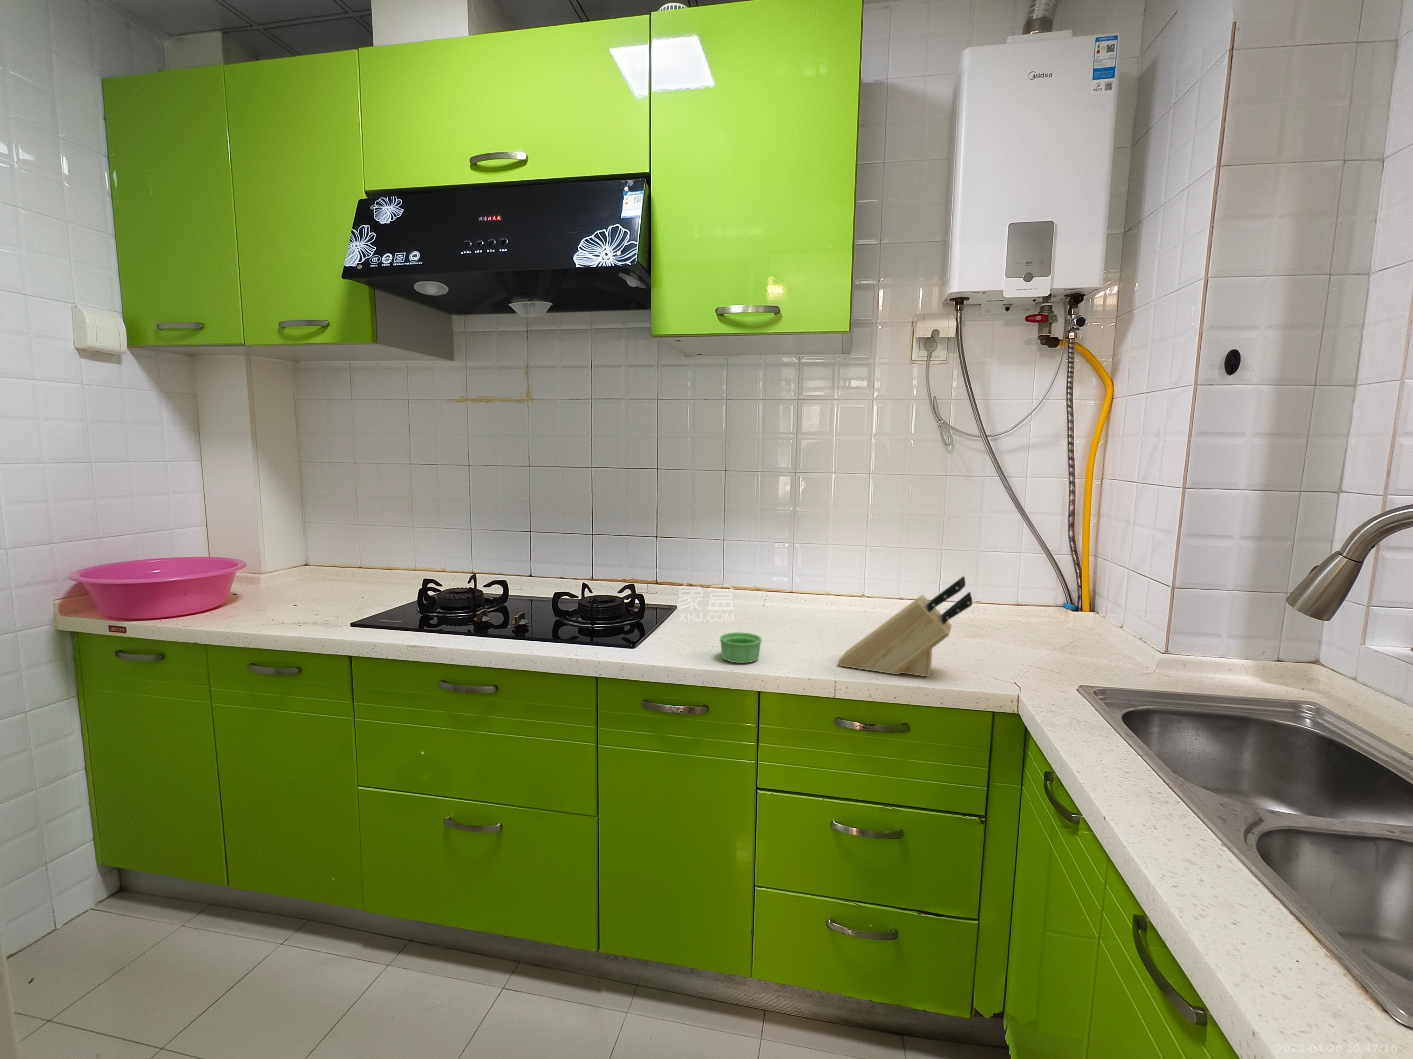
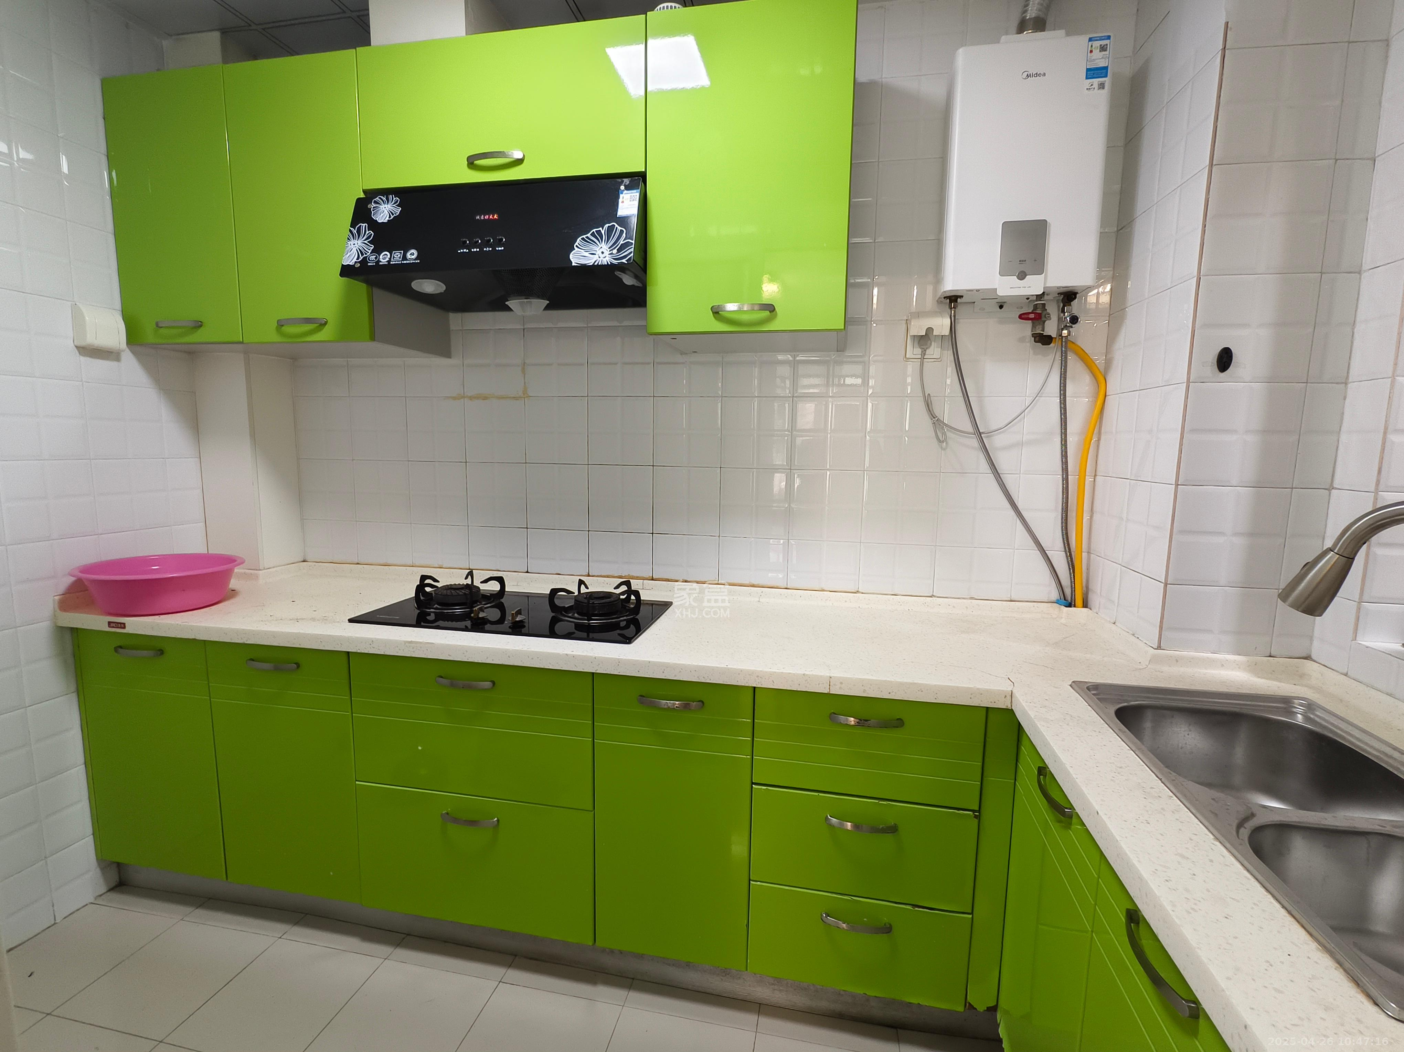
- ramekin [720,632,762,663]
- knife block [838,576,972,677]
